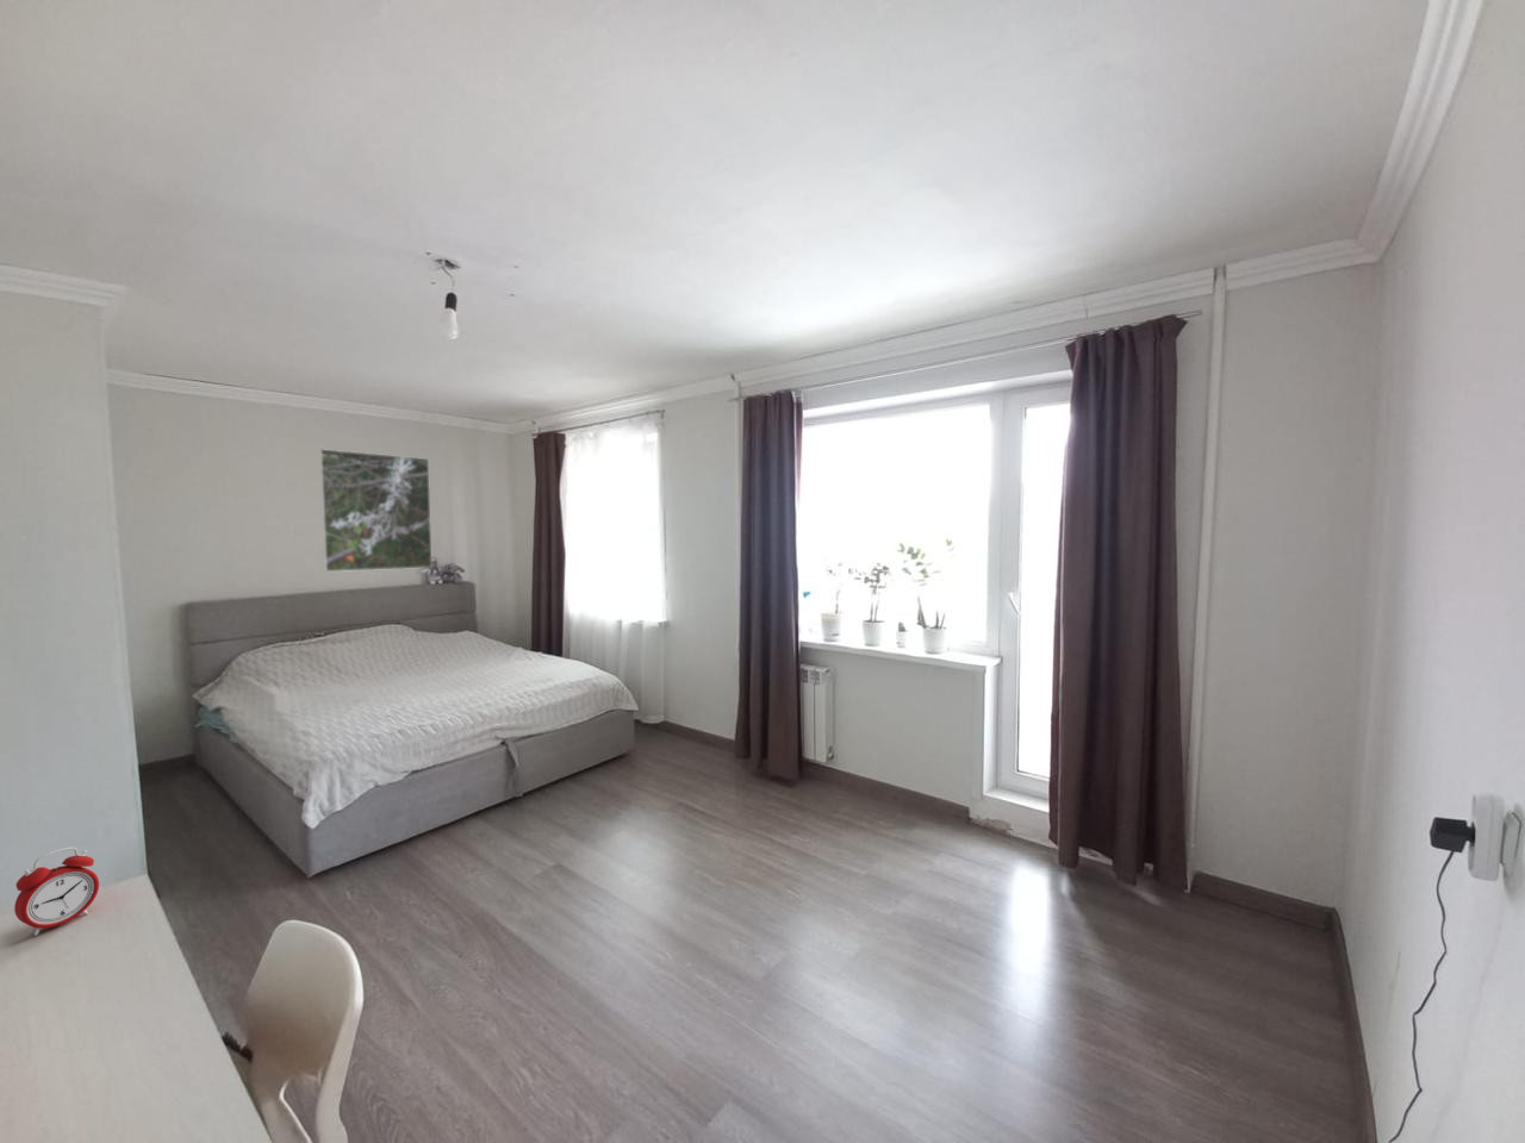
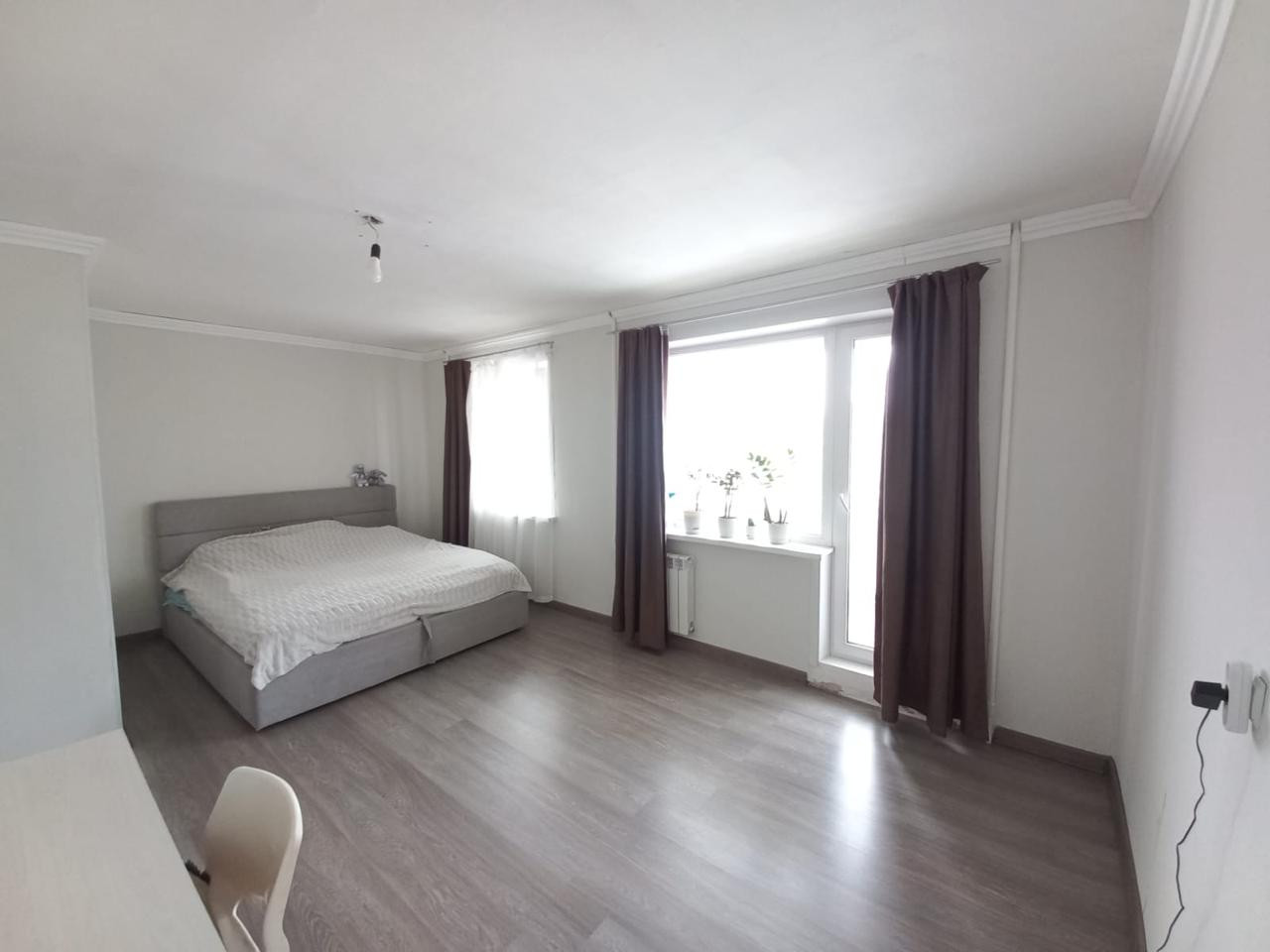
- alarm clock [13,846,100,935]
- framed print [318,448,433,573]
